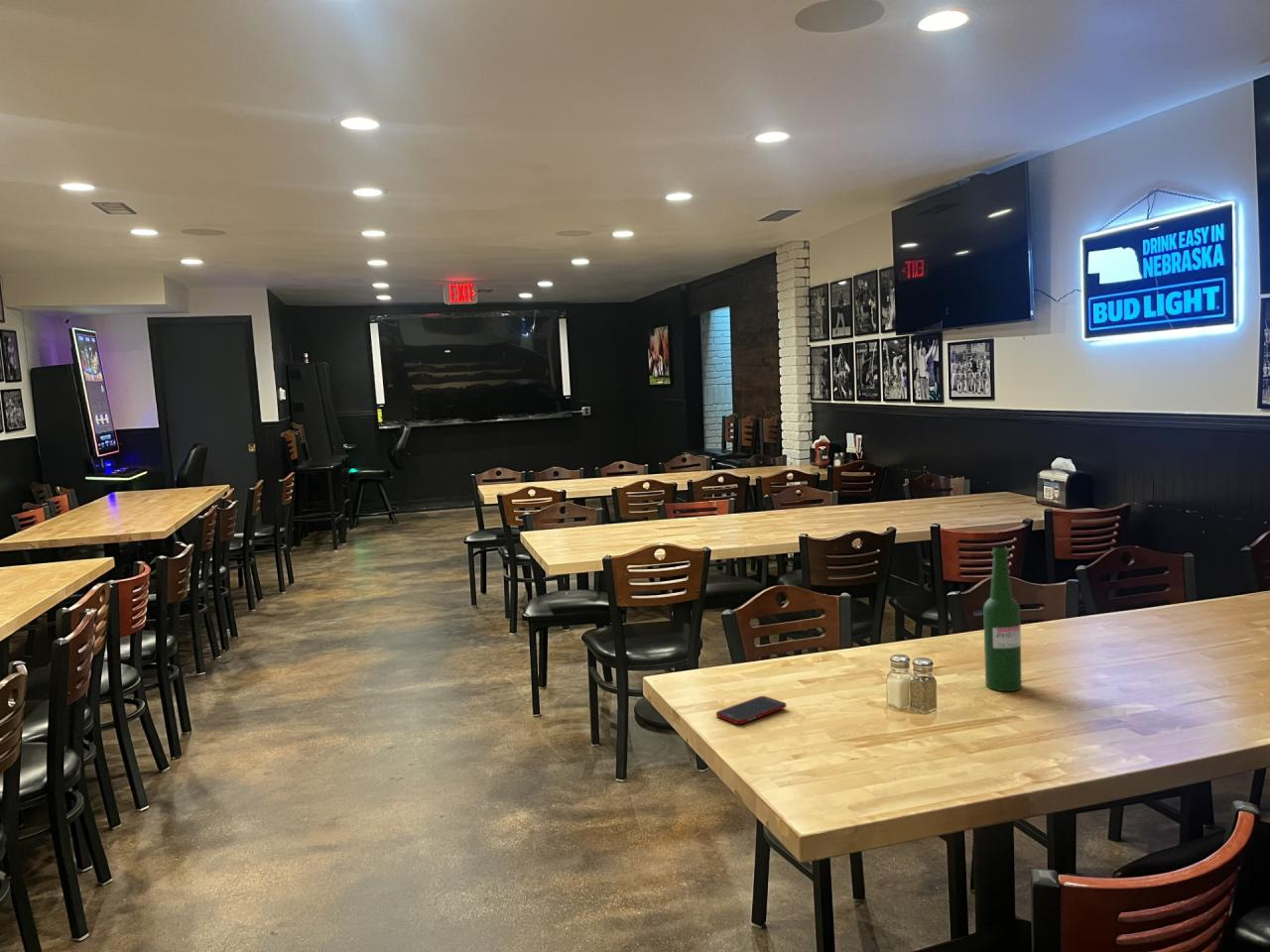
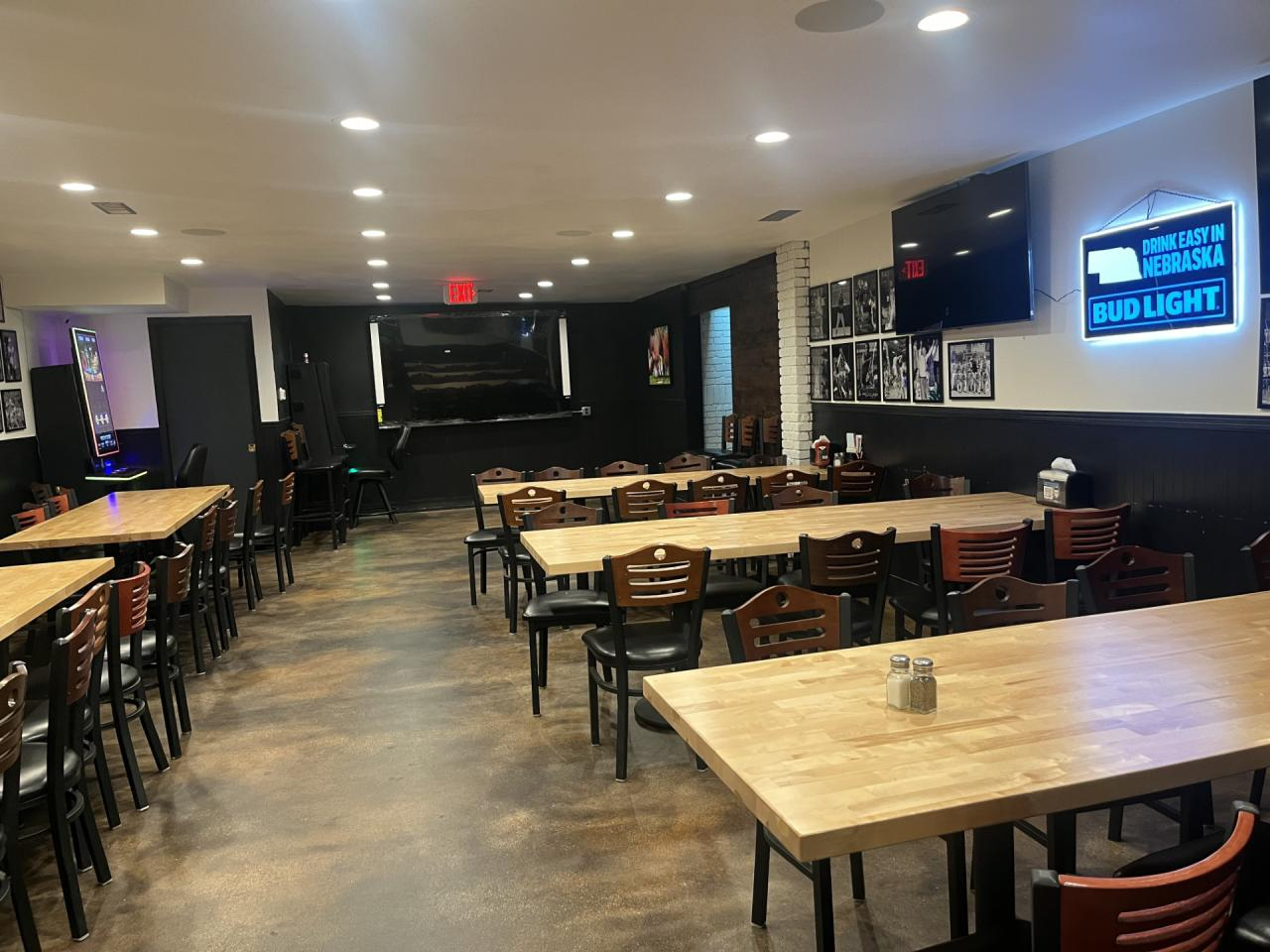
- beer bottle [982,545,1023,692]
- cell phone [715,695,788,725]
